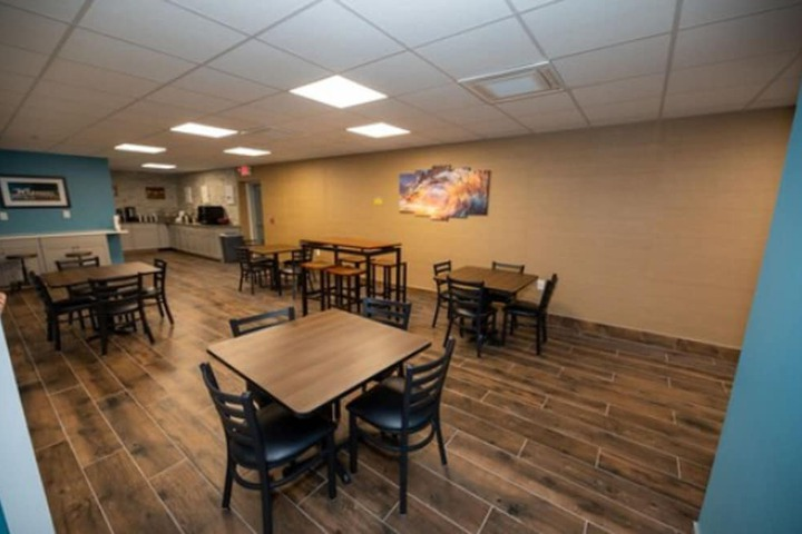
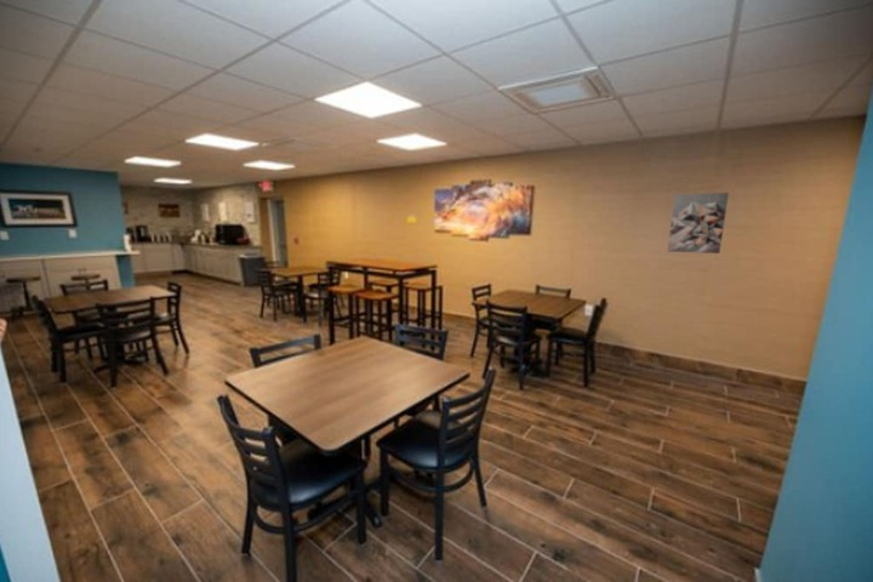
+ wall art [667,192,730,255]
